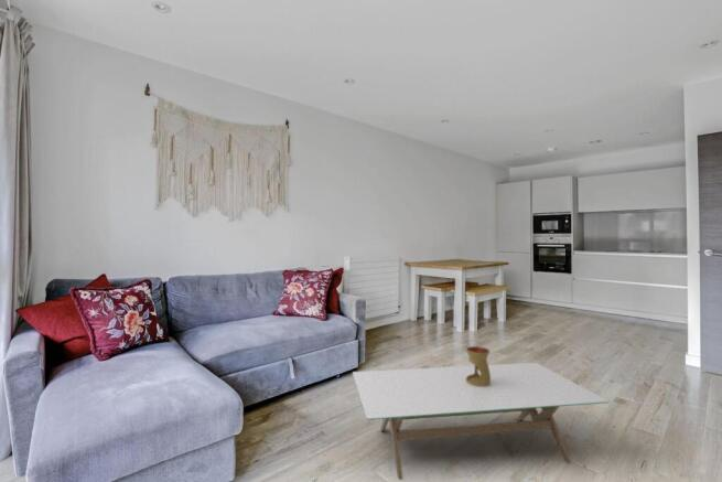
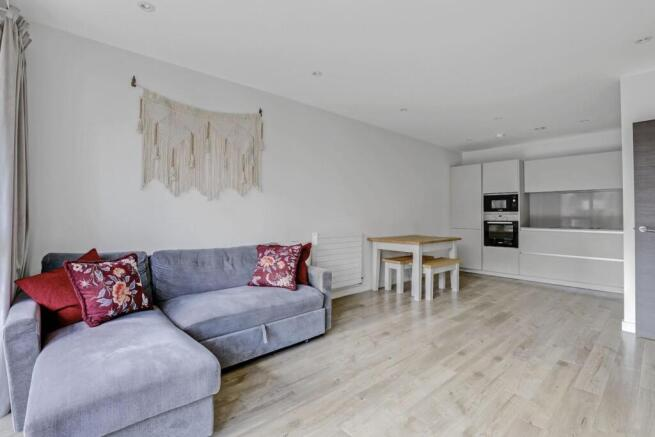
- coffee table [352,362,611,481]
- oil burner [465,345,491,386]
